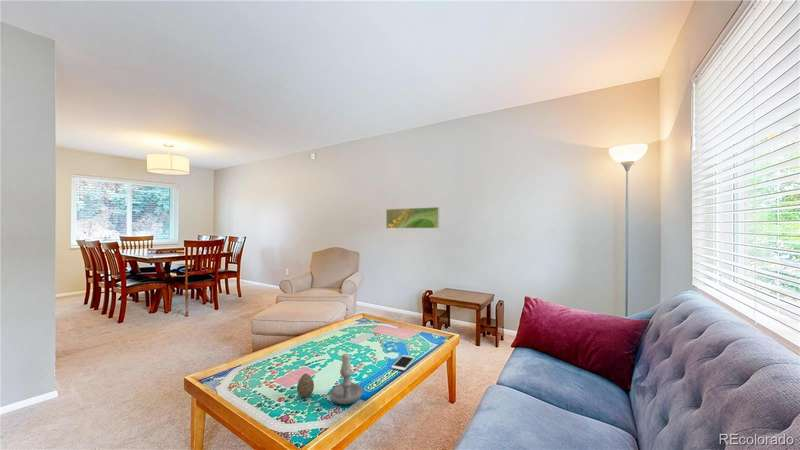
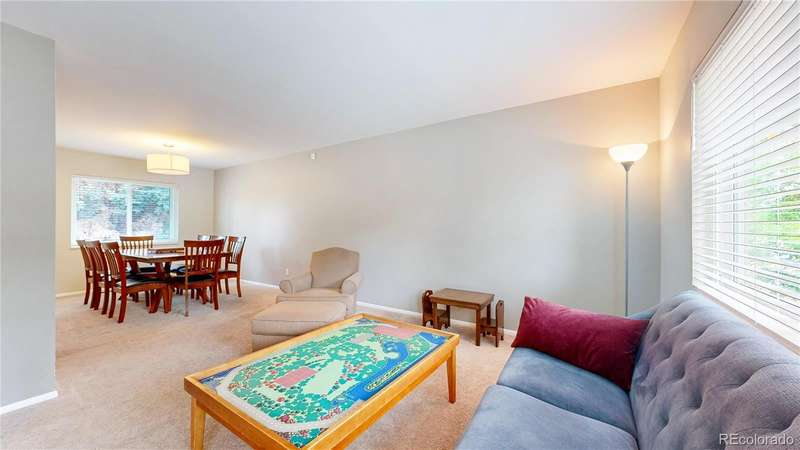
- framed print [385,206,441,229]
- candle [329,353,364,405]
- cell phone [390,354,416,372]
- decorative egg [296,373,315,399]
